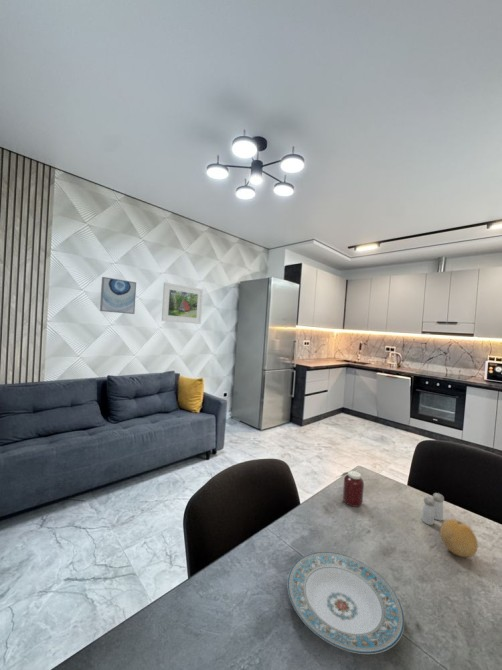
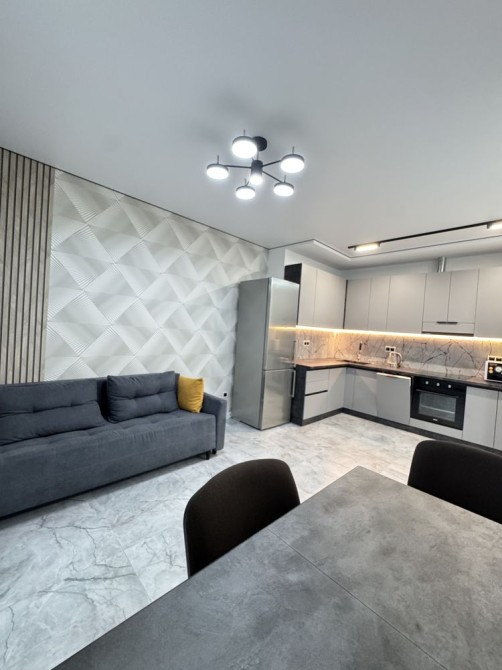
- fruit [439,518,479,558]
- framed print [161,282,204,325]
- wall art [99,276,137,315]
- jar [334,468,365,508]
- plate [287,551,405,655]
- salt and pepper shaker [421,492,445,526]
